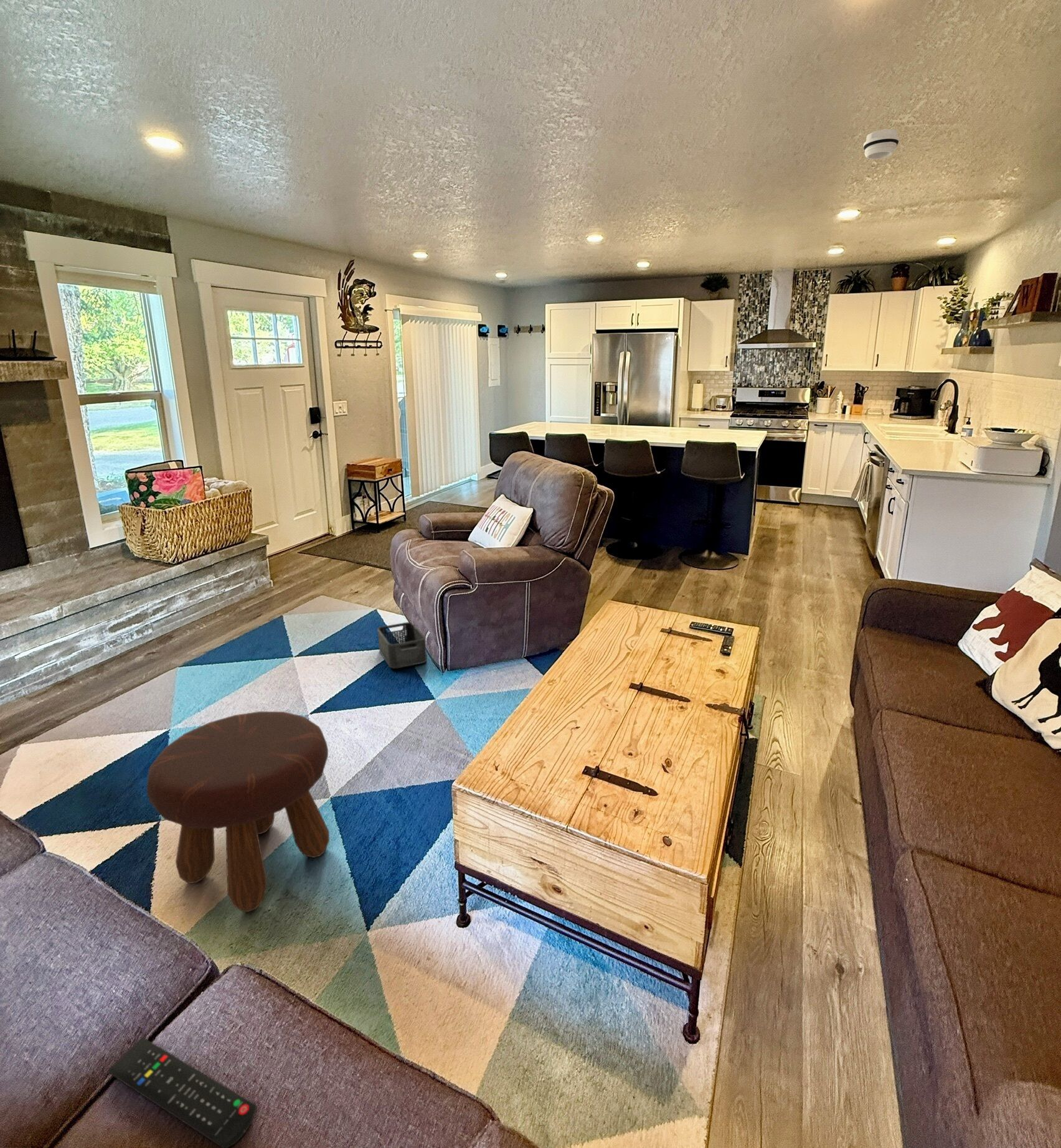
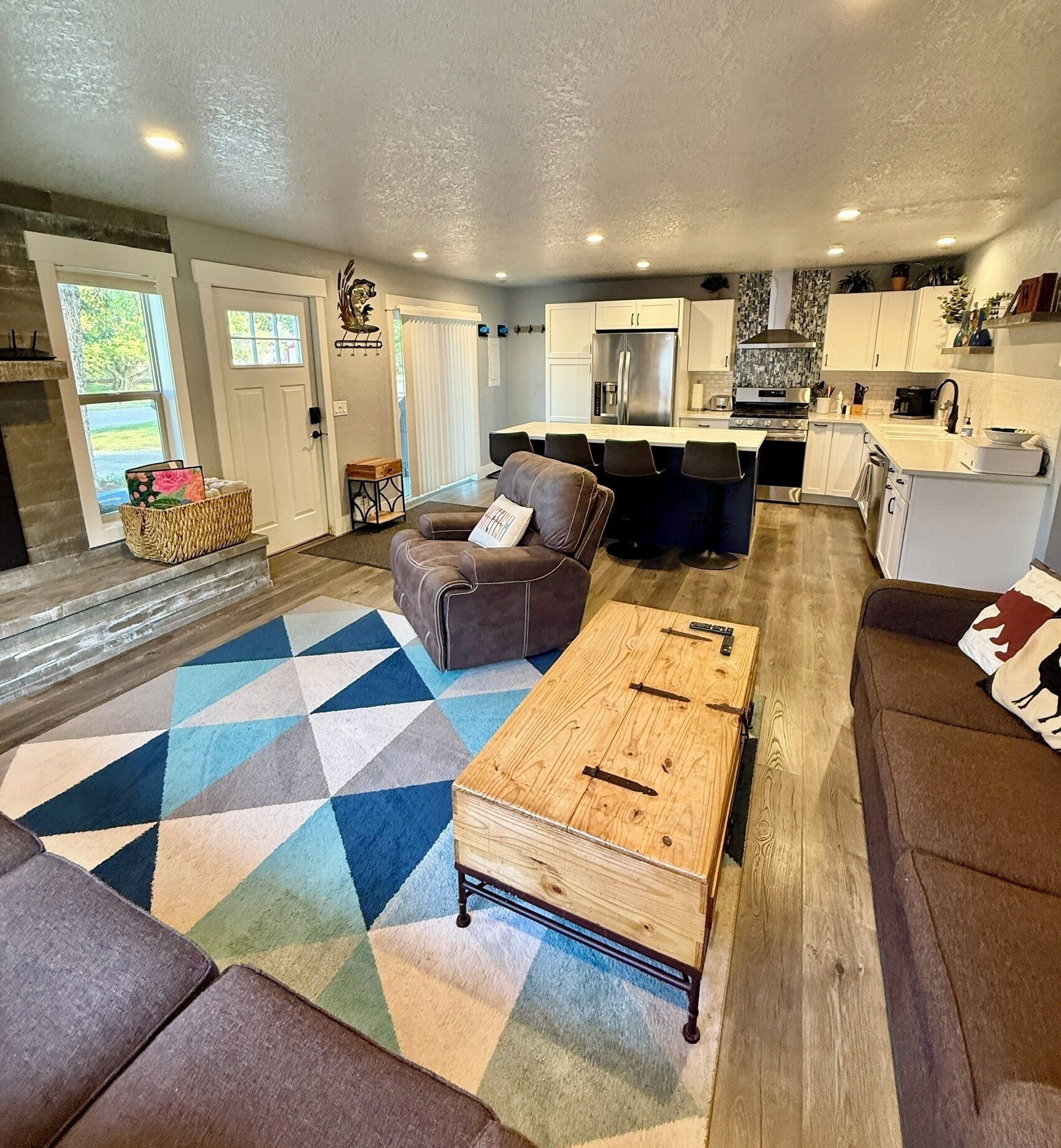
- remote control [108,1037,257,1148]
- footstool [146,711,330,913]
- storage bin [377,621,428,669]
- smoke detector [862,128,900,160]
